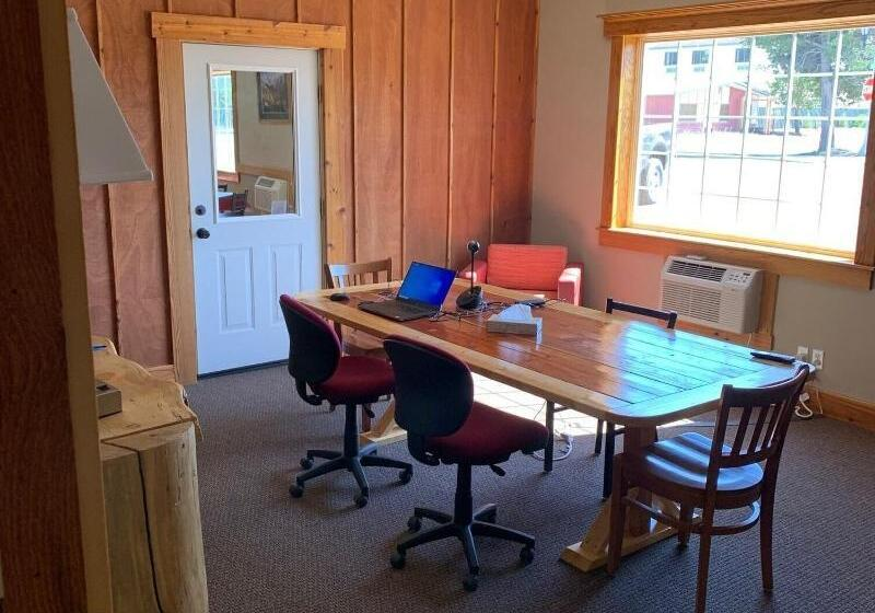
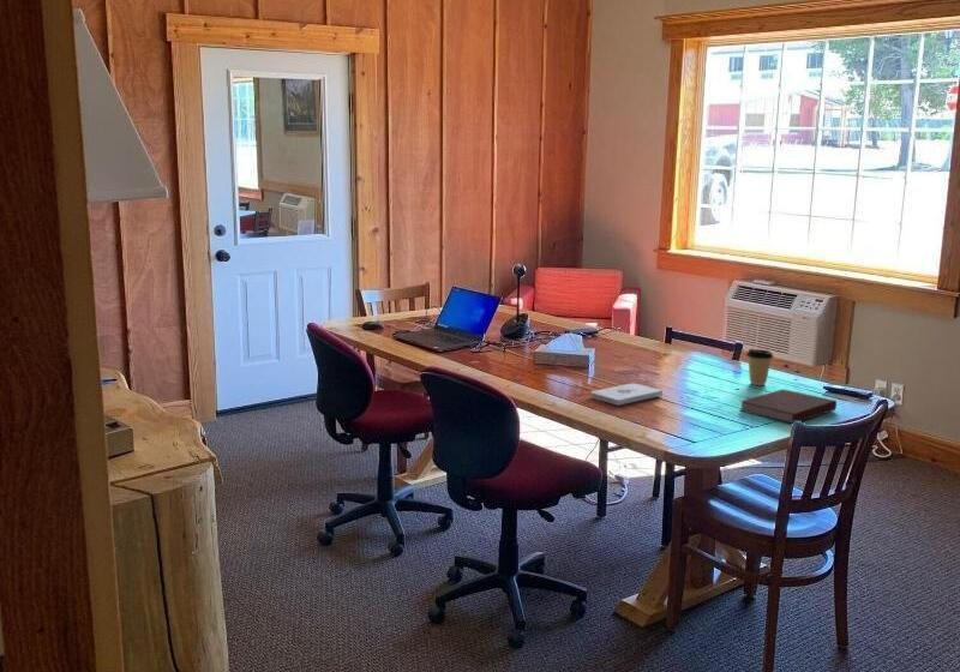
+ coffee cup [745,348,774,386]
+ notebook [739,388,838,425]
+ notepad [589,383,664,407]
